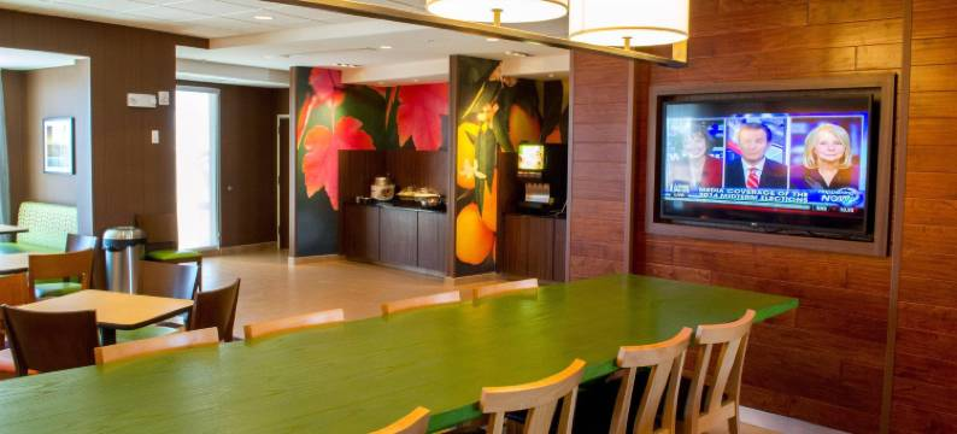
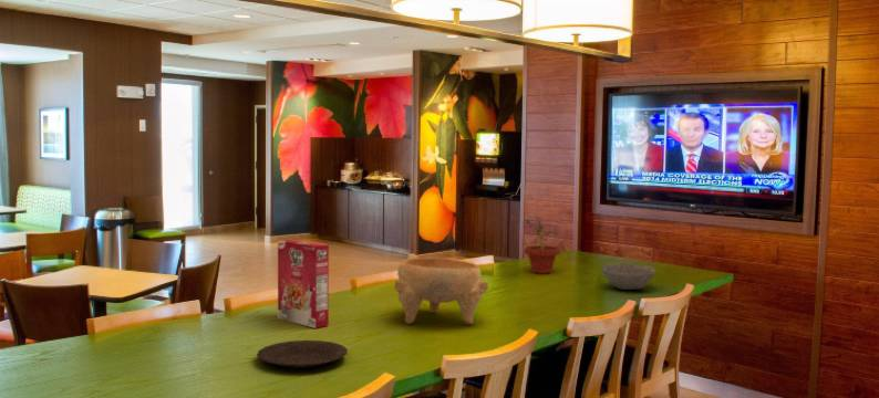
+ potted plant [523,217,561,275]
+ cereal box [277,239,330,329]
+ bowl [601,263,656,291]
+ decorative bowl [393,256,489,325]
+ plate [256,339,349,369]
